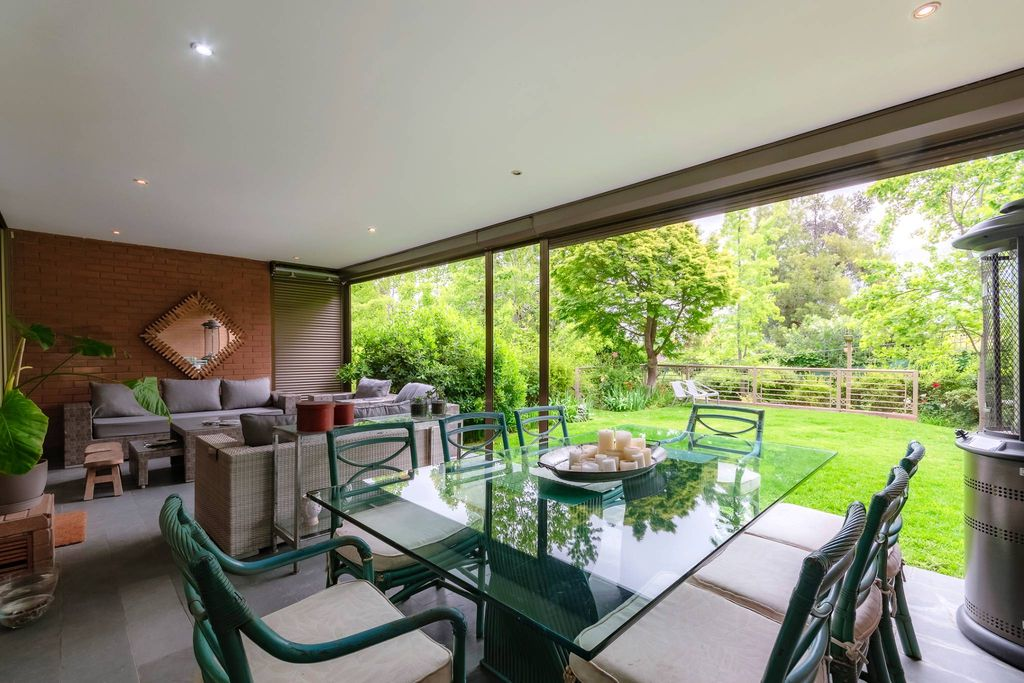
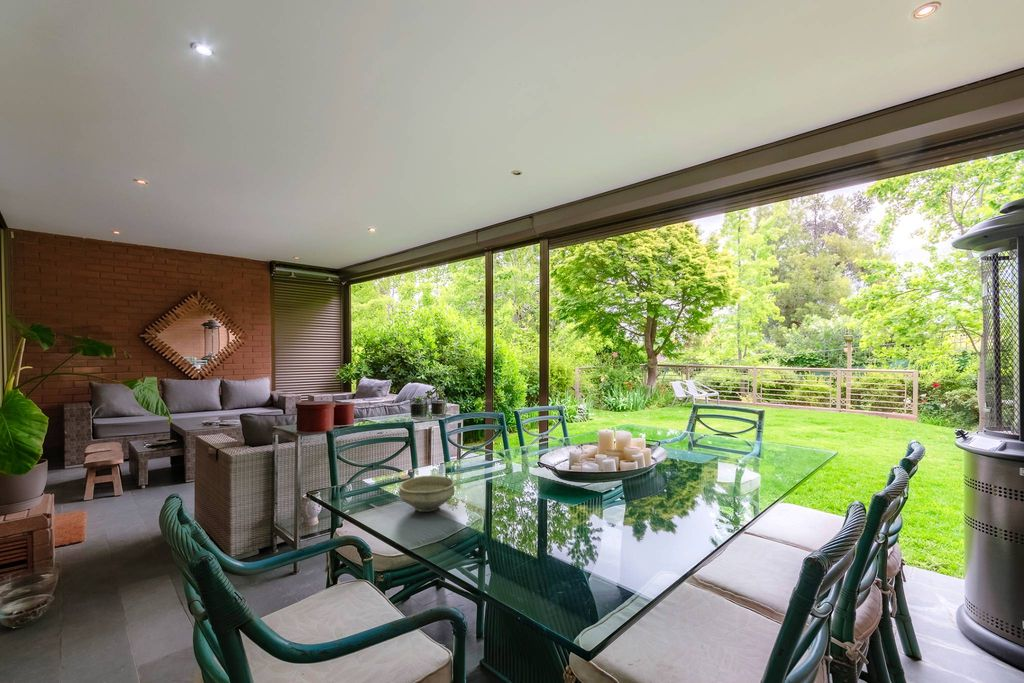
+ bowl [398,475,456,513]
